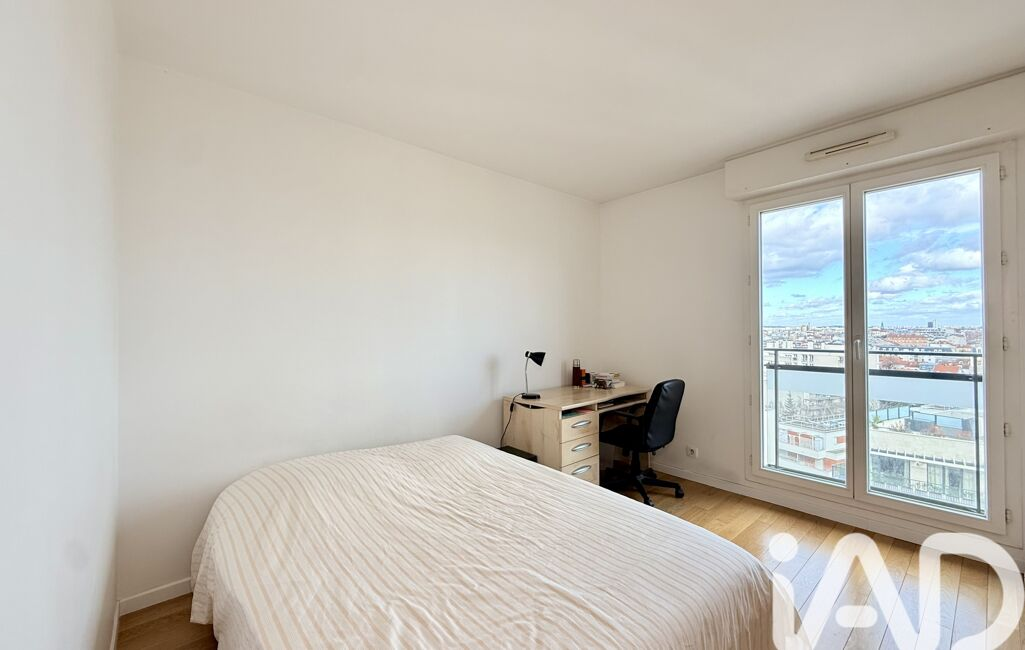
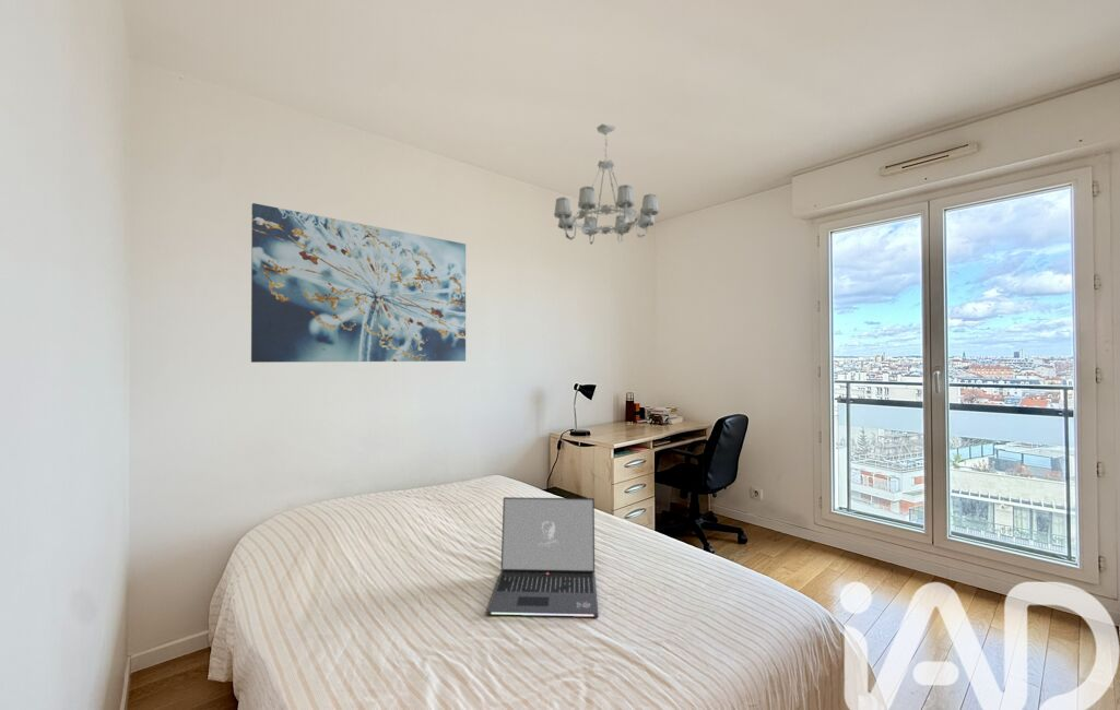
+ chandelier [553,122,661,246]
+ laptop [485,496,599,618]
+ wall art [250,202,467,364]
